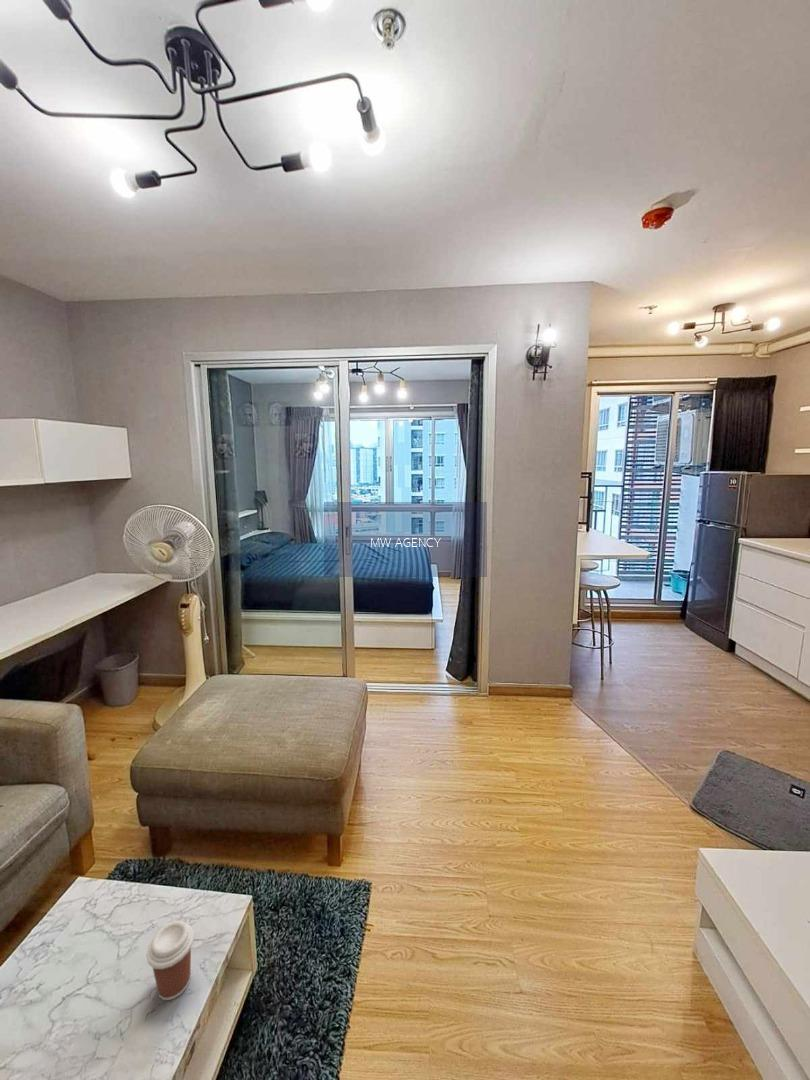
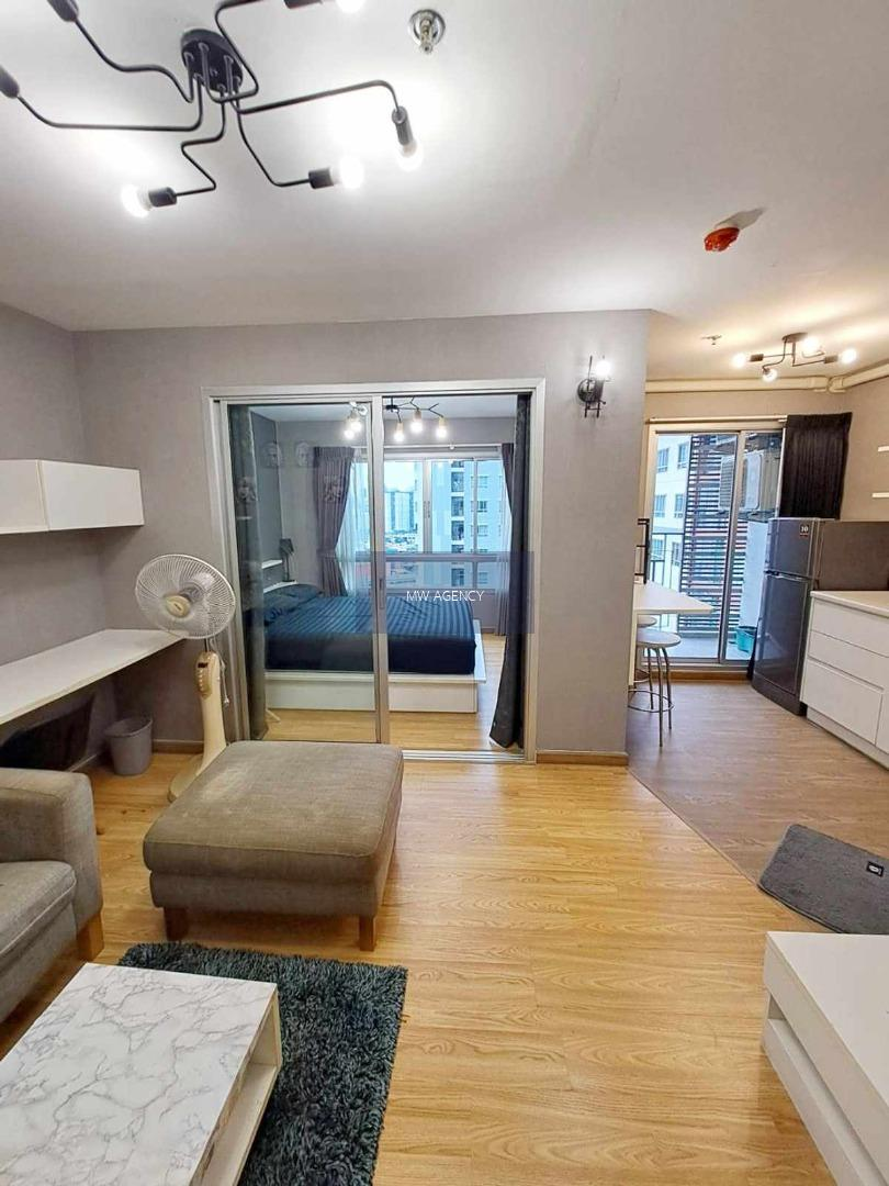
- coffee cup [145,920,195,1001]
